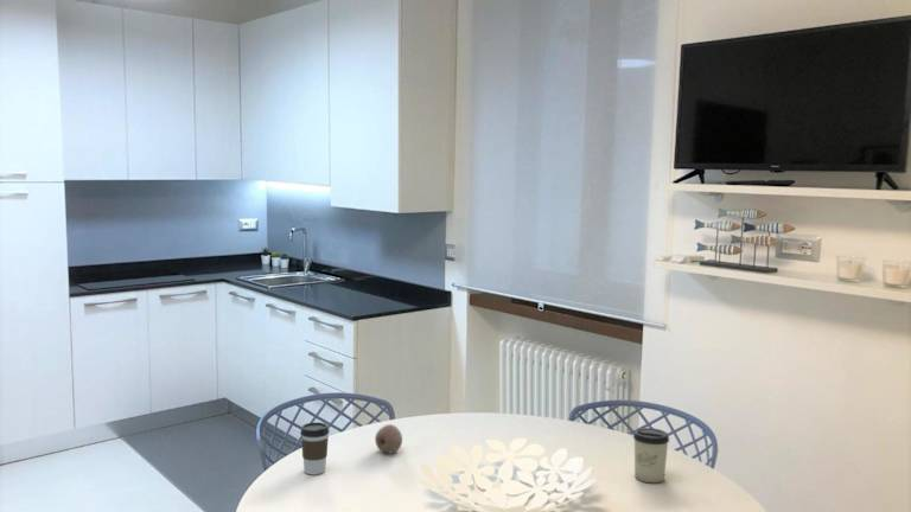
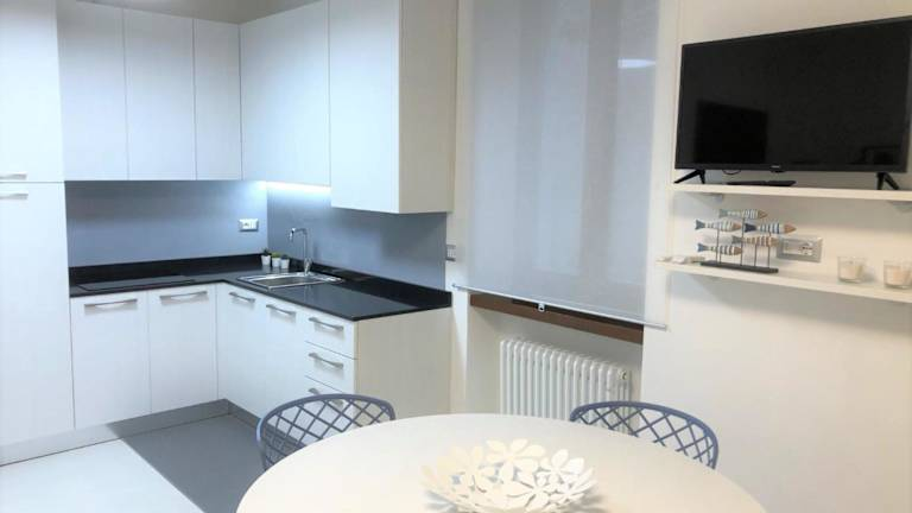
- cup [632,427,670,484]
- fruit [374,423,403,454]
- coffee cup [299,421,330,475]
